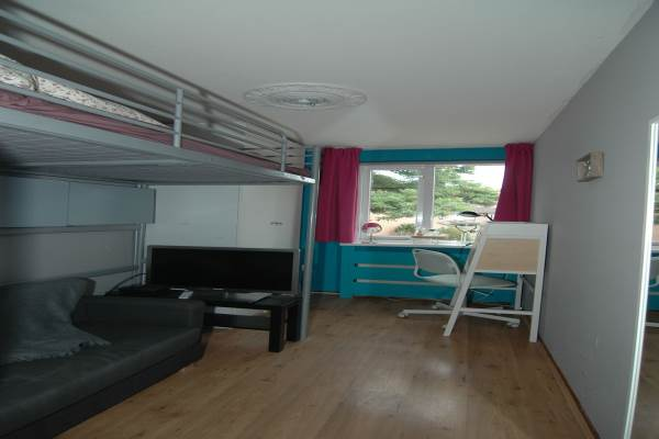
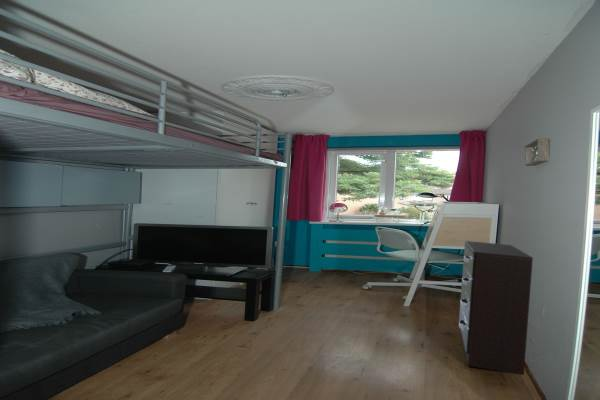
+ dresser [458,240,534,376]
